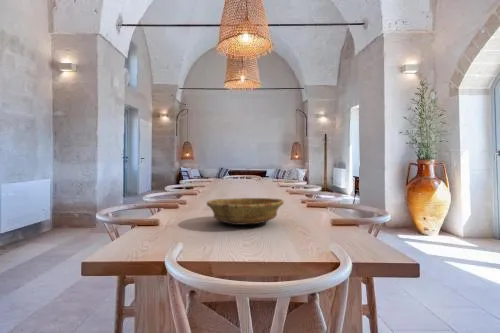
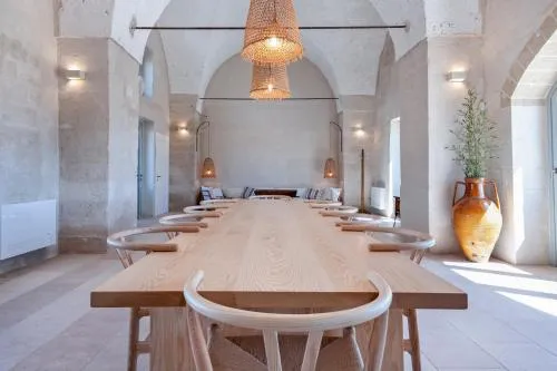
- ceramic bowl [206,197,285,226]
